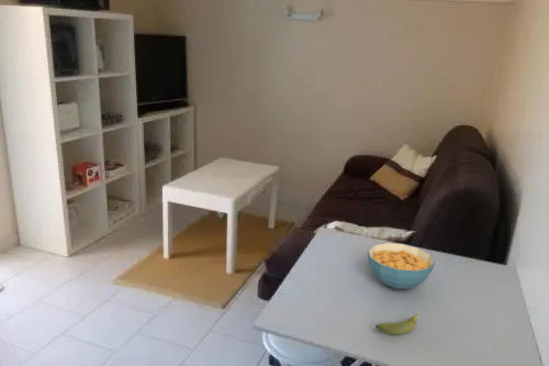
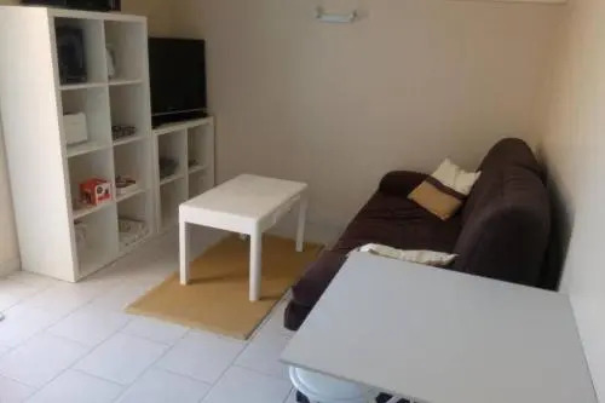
- cereal bowl [367,242,436,290]
- banana [374,313,419,335]
